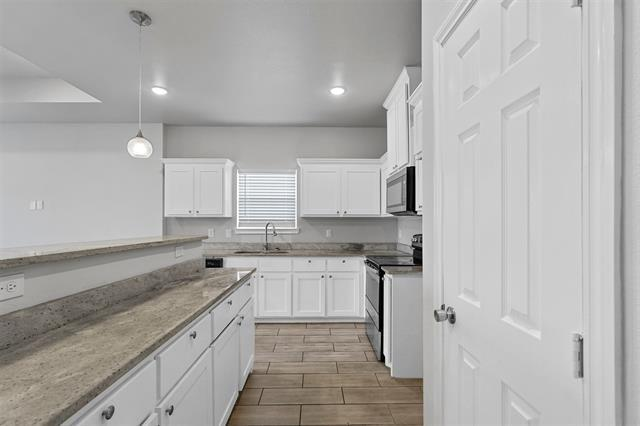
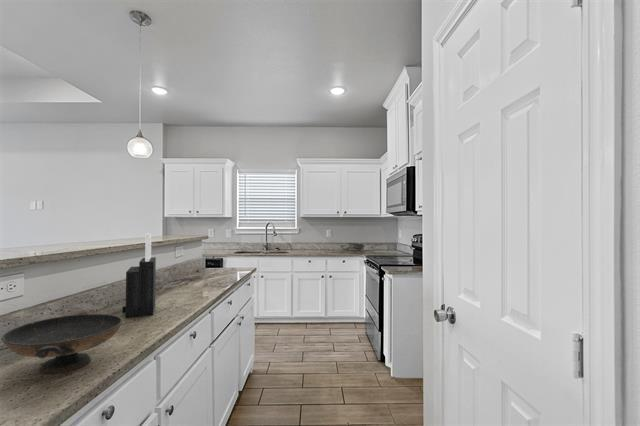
+ knife block [121,232,157,319]
+ decorative bowl [0,310,124,374]
